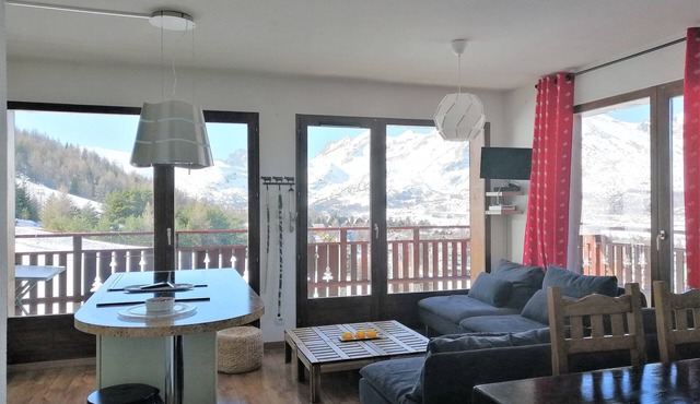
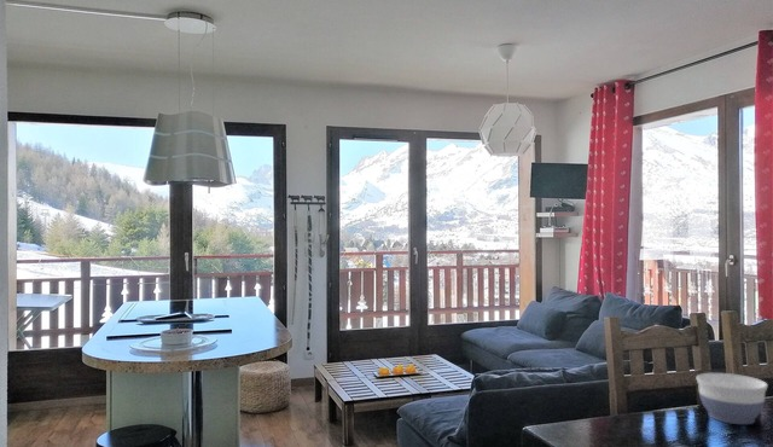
+ bowl [694,372,769,425]
